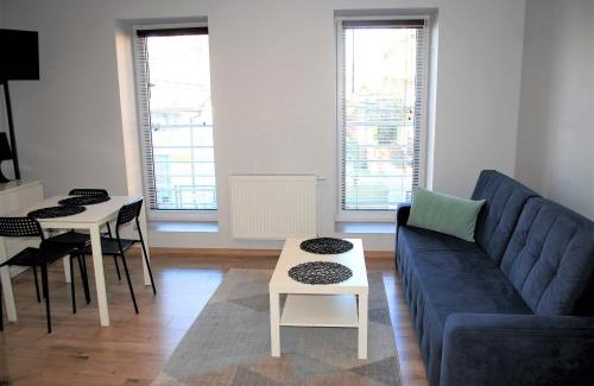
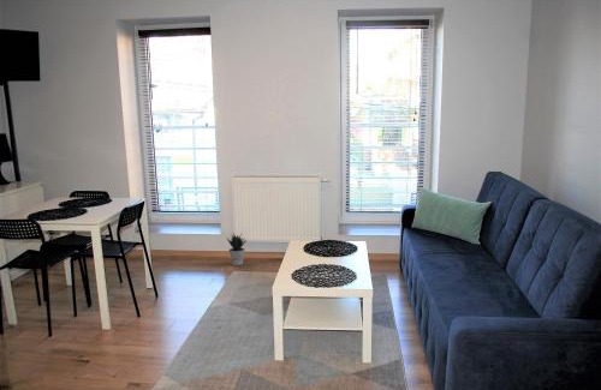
+ potted plant [225,233,248,266]
